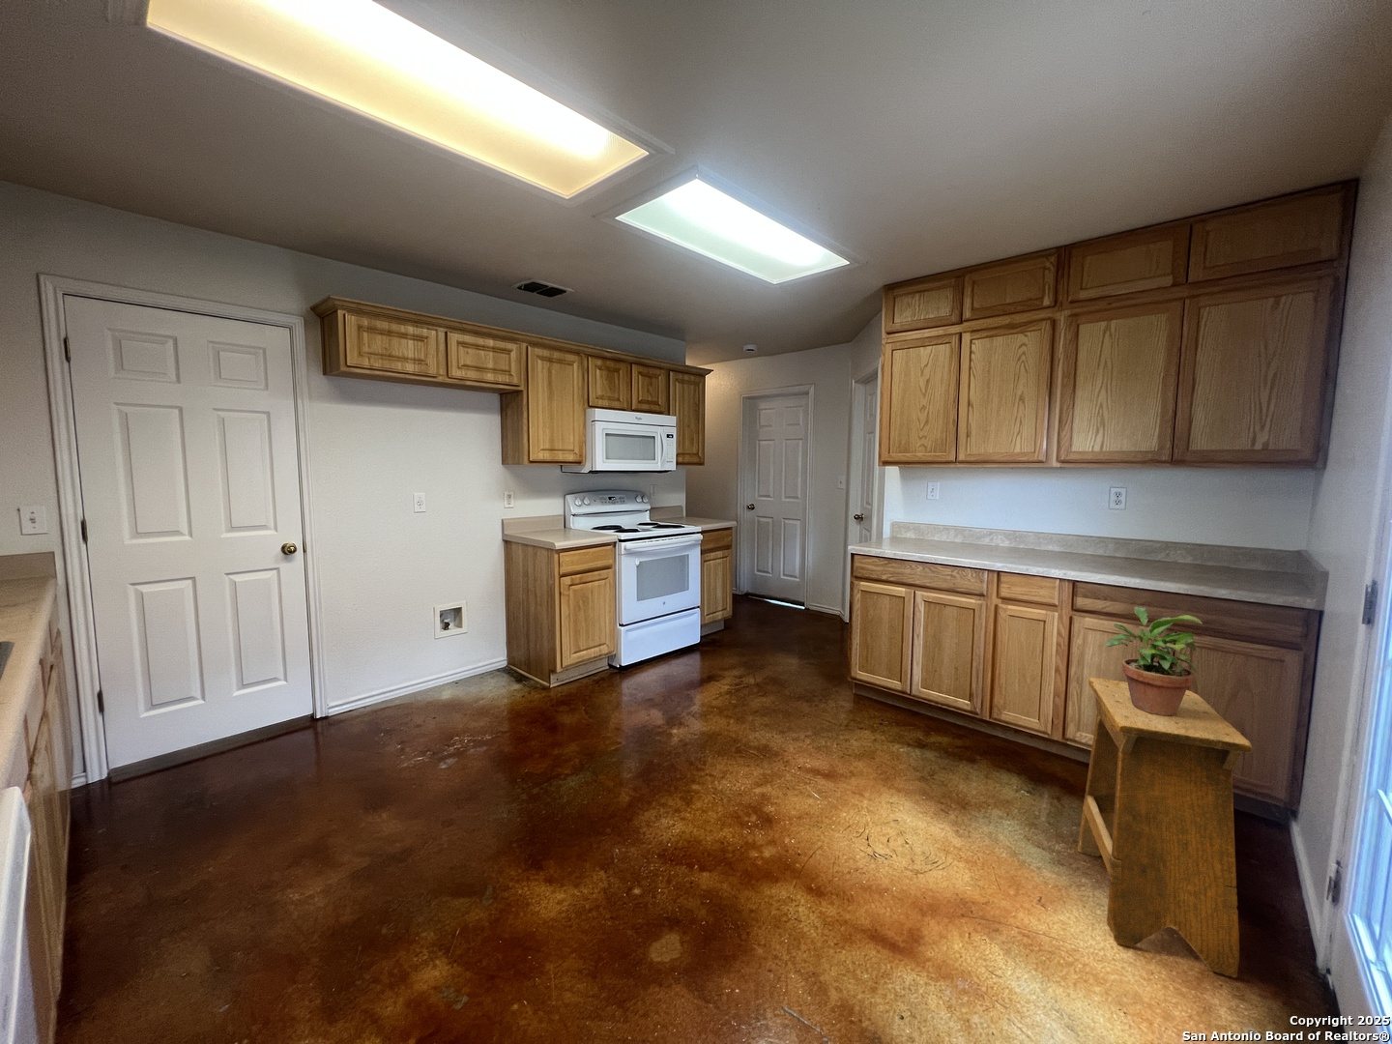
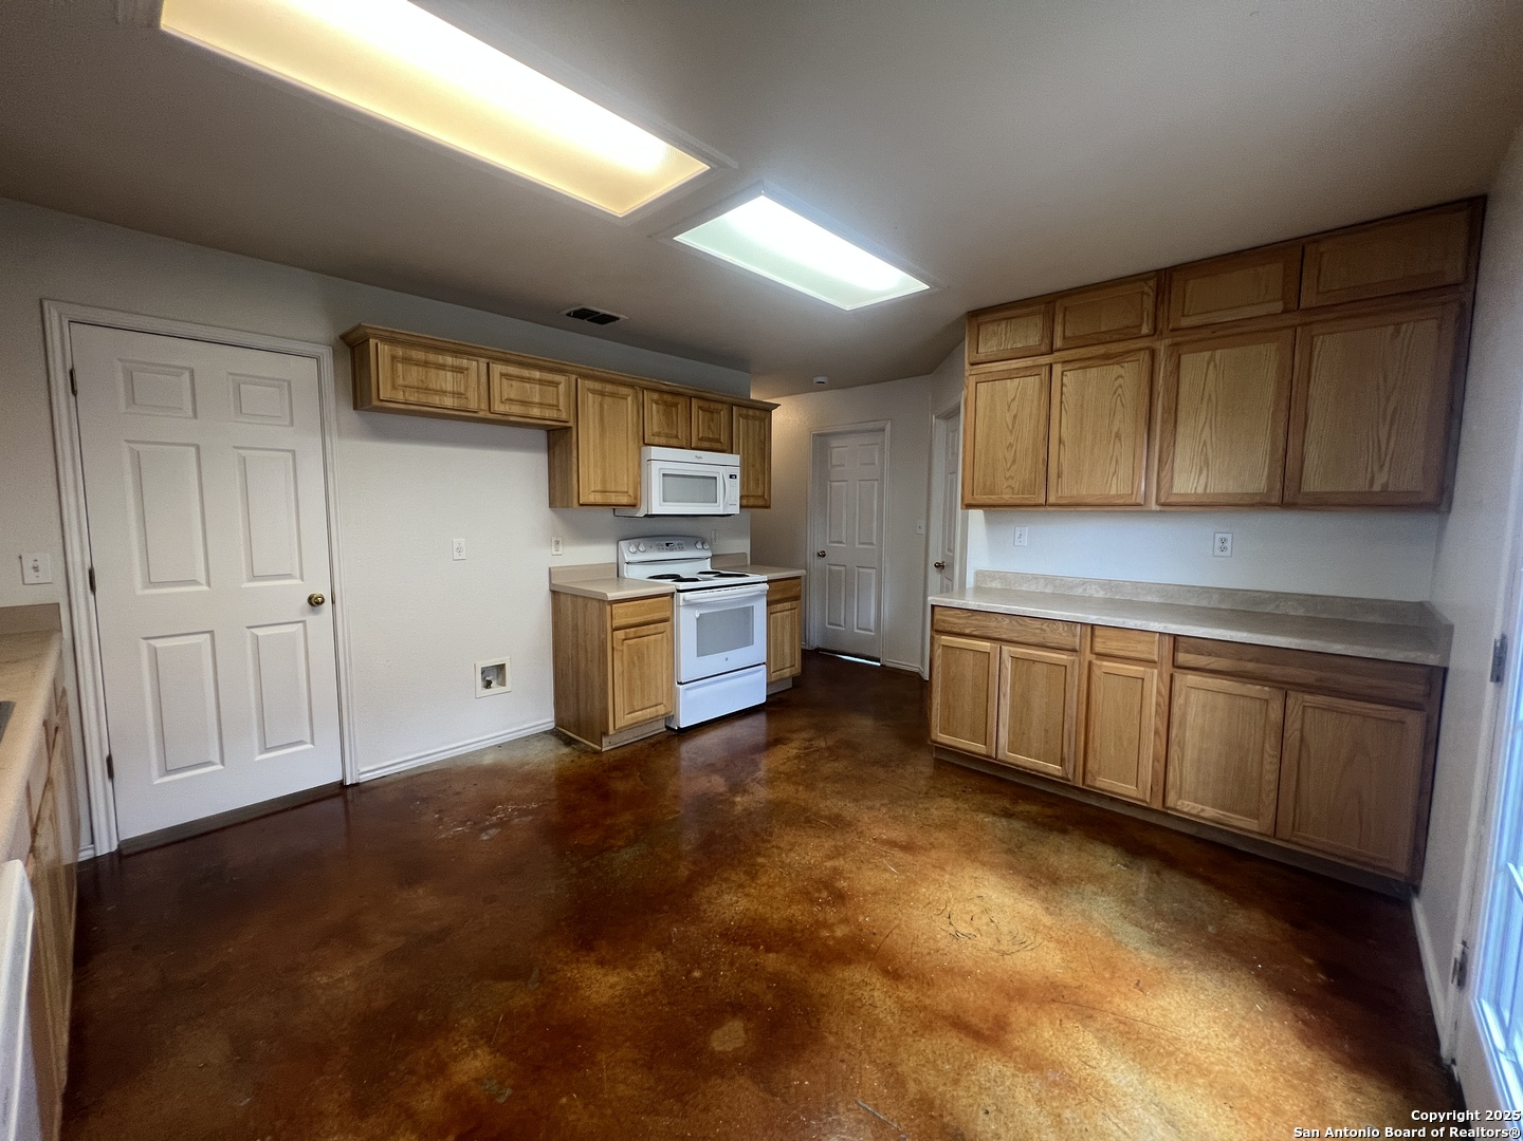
- potted plant [1105,606,1202,715]
- stool [1076,677,1253,978]
